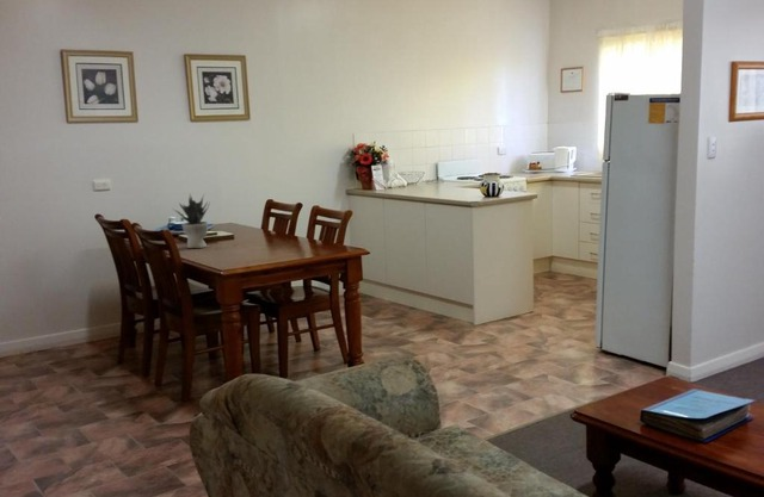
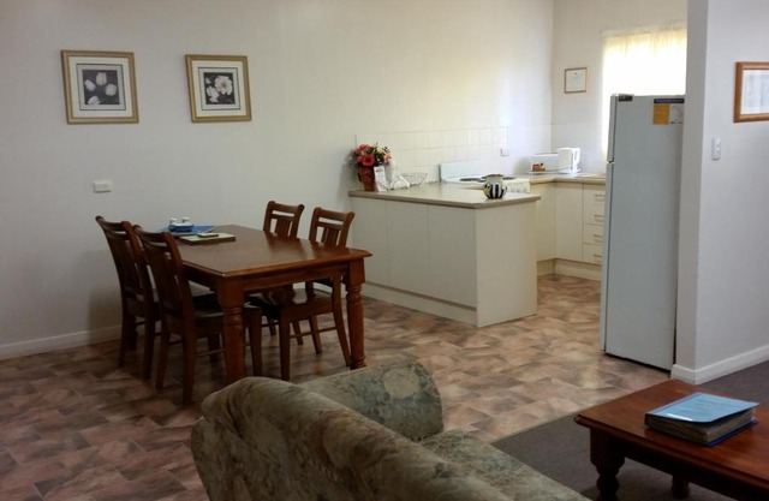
- potted plant [172,193,211,249]
